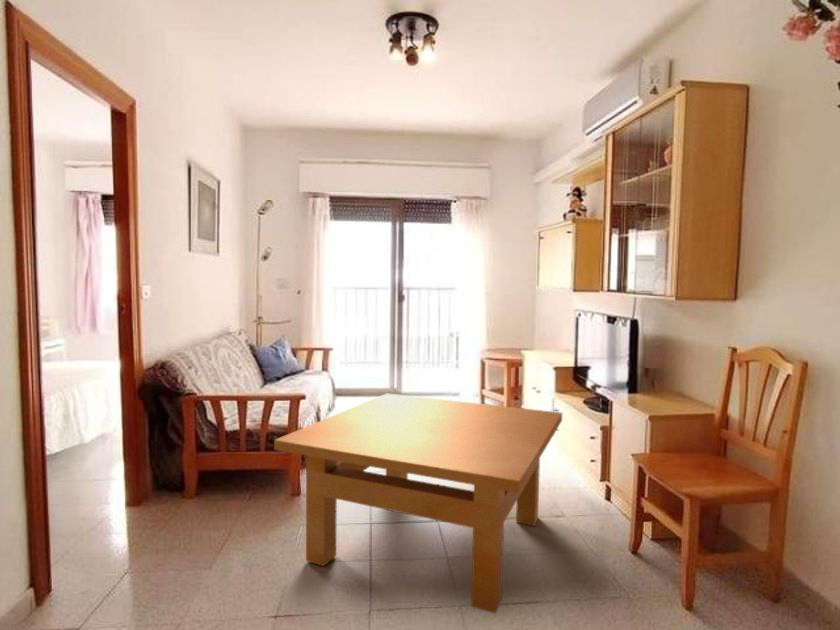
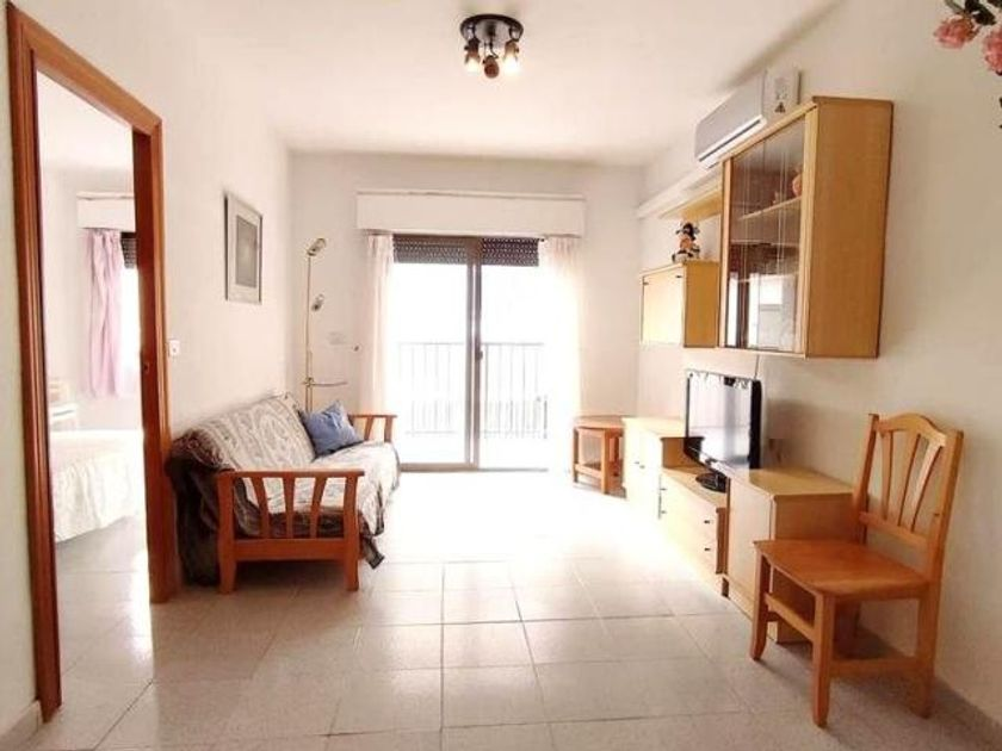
- table [273,393,563,614]
